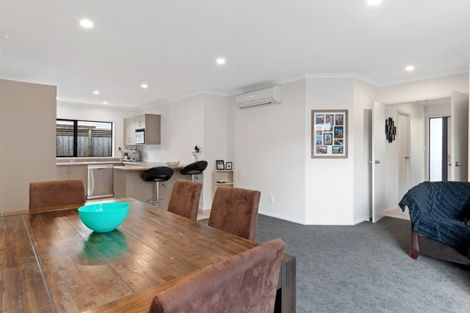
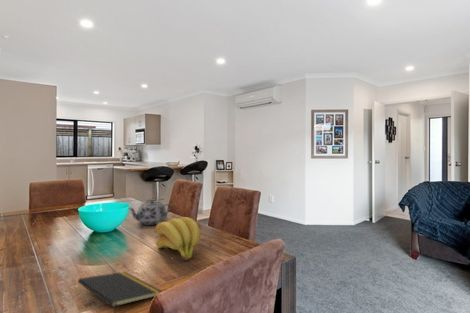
+ banana bunch [154,216,201,262]
+ notepad [77,271,162,313]
+ teapot [126,198,172,226]
